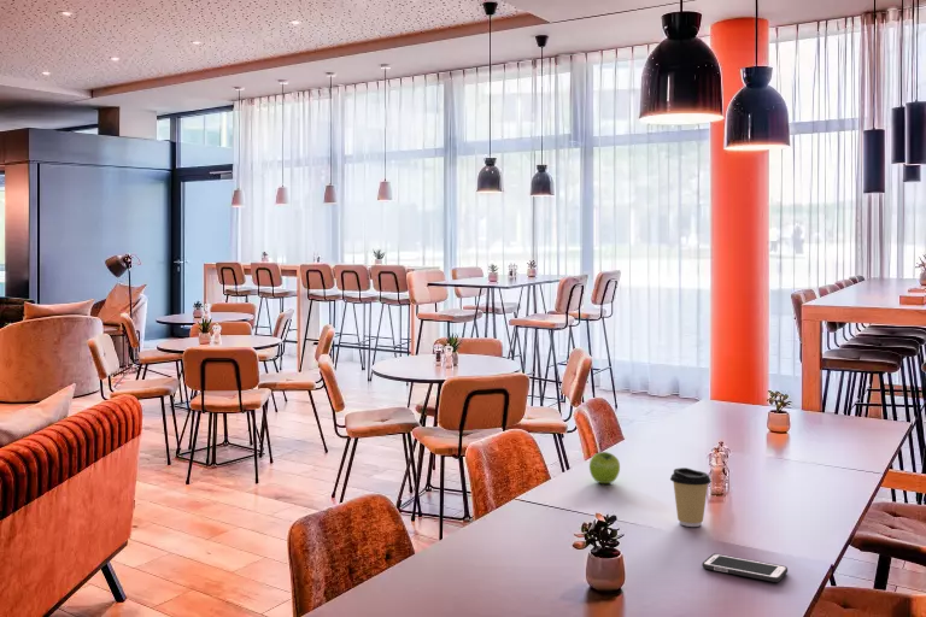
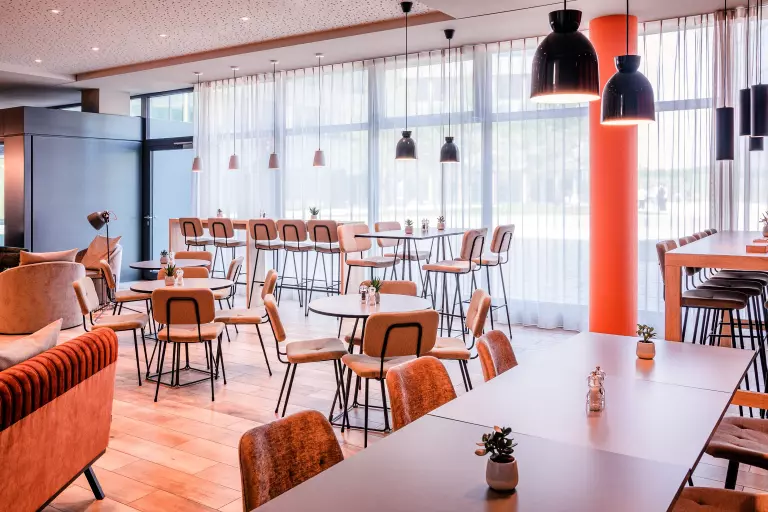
- fruit [588,451,621,484]
- coffee cup [669,466,713,528]
- cell phone [701,553,789,583]
